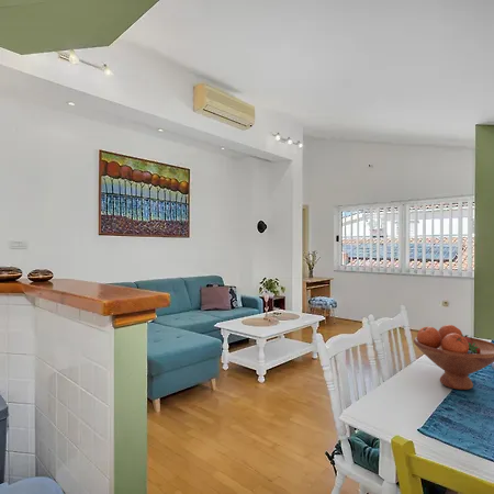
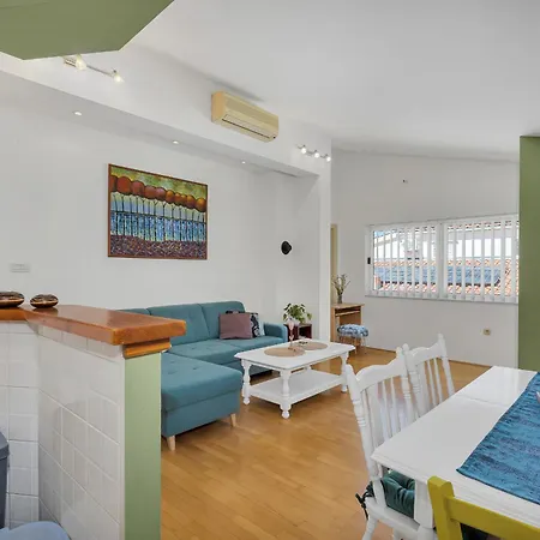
- fruit bowl [413,324,494,391]
